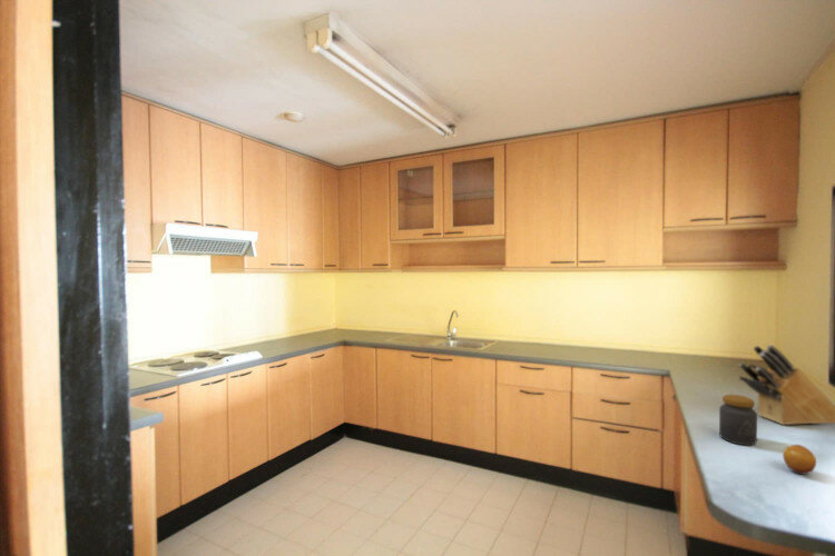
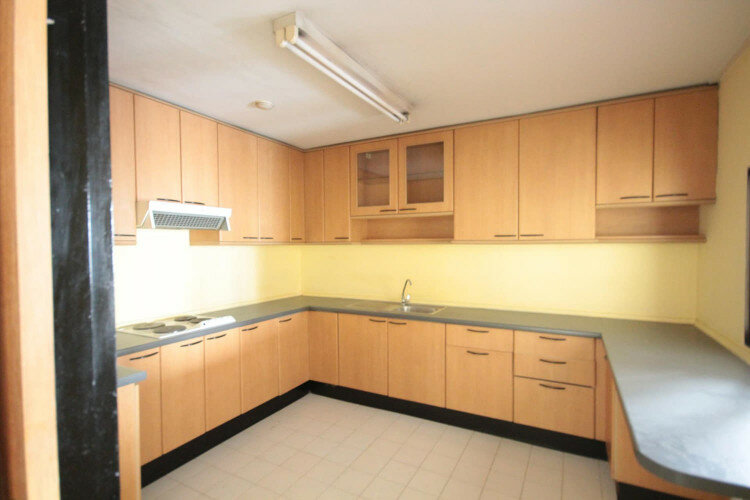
- jar [718,394,758,446]
- fruit [782,444,817,475]
- knife block [737,344,835,426]
